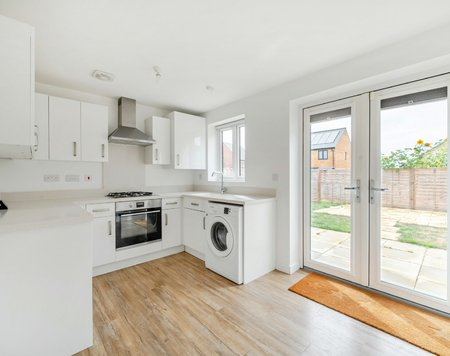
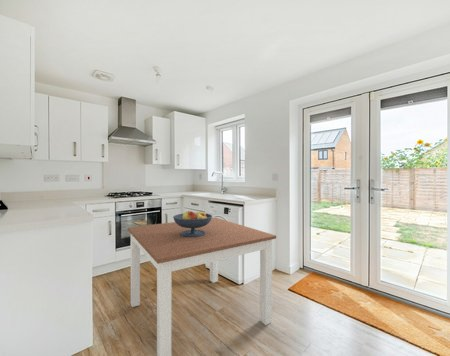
+ fruit bowl [172,210,213,237]
+ dining table [127,216,277,356]
